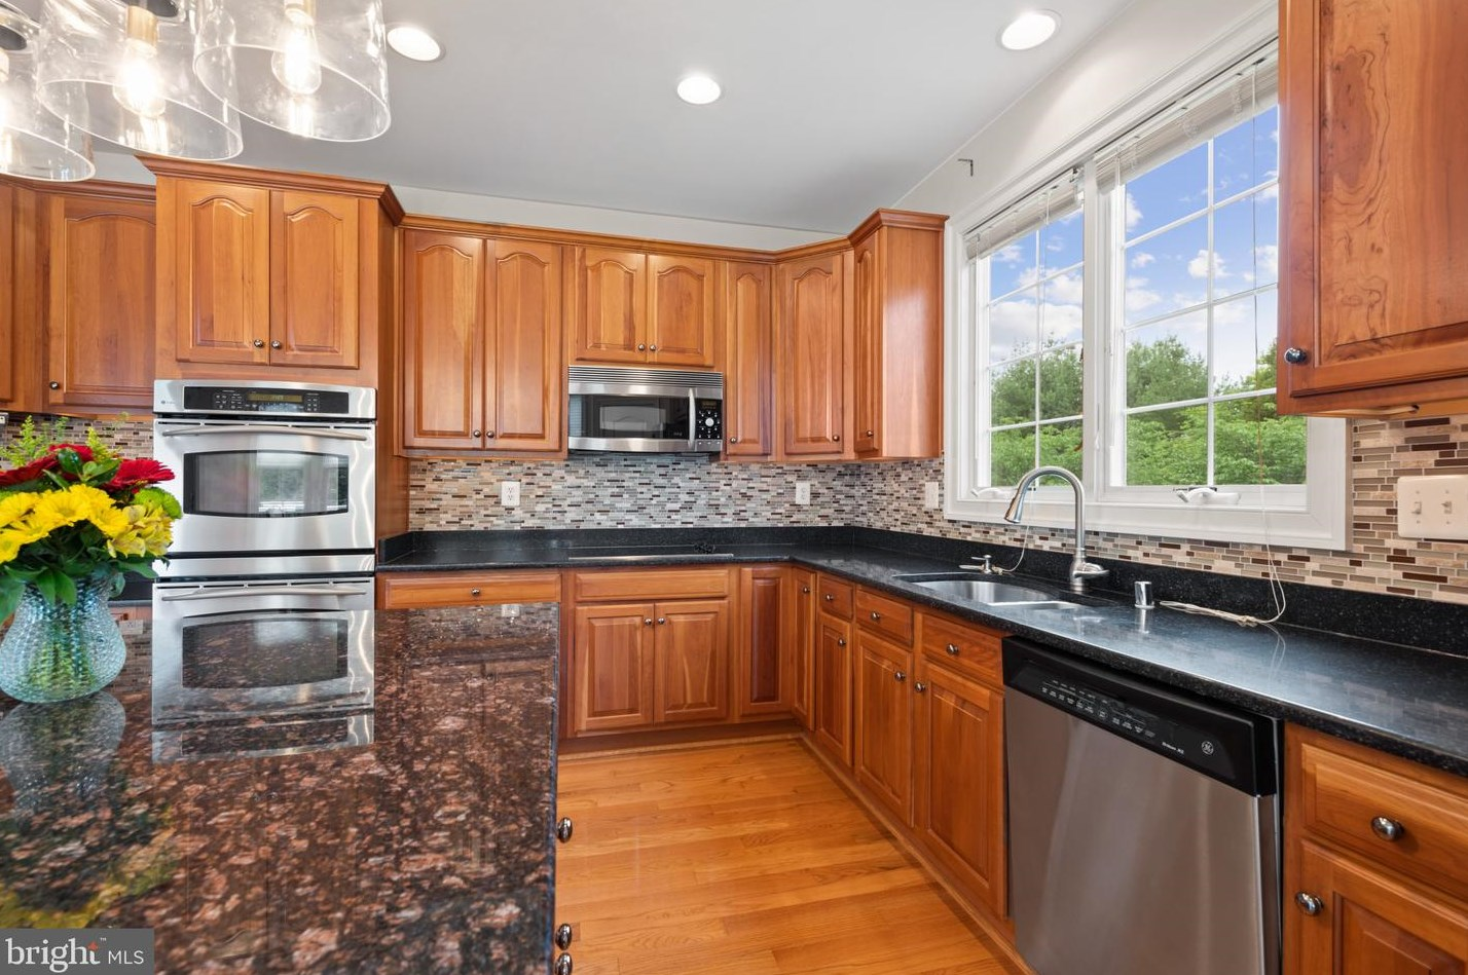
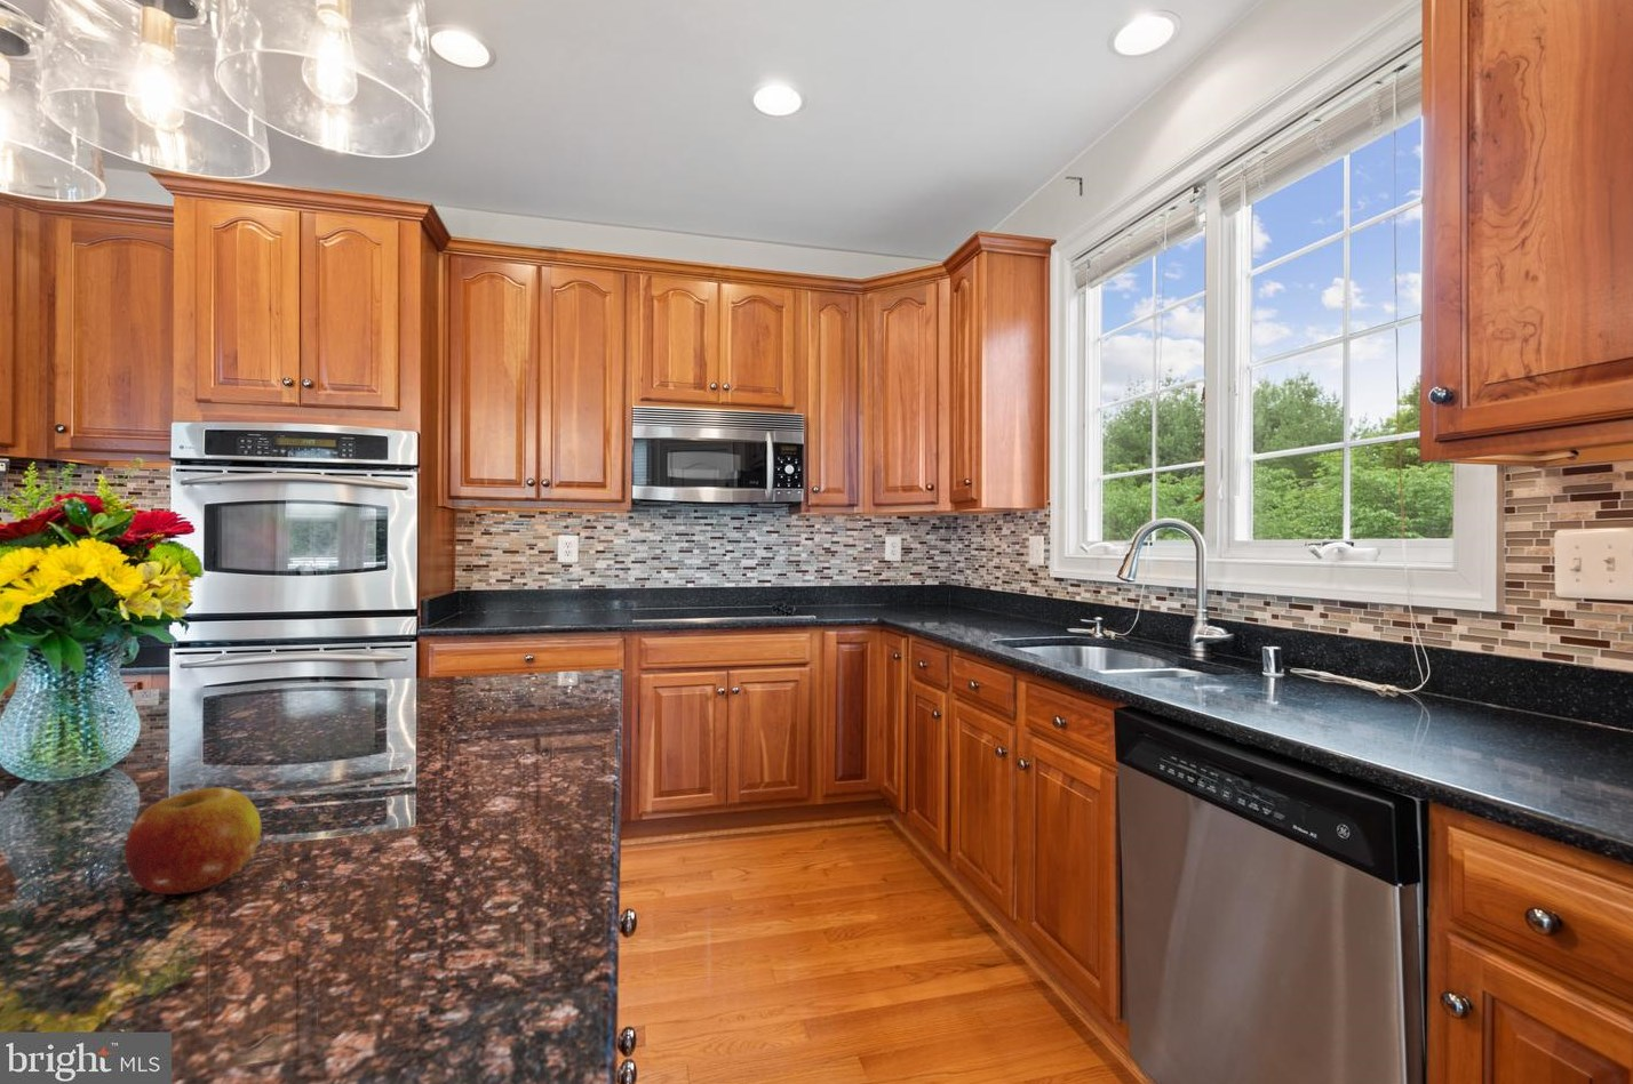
+ fruit [123,786,263,895]
